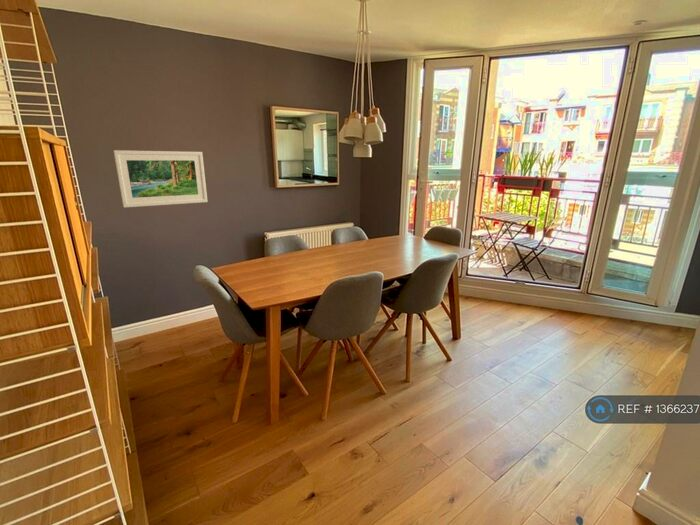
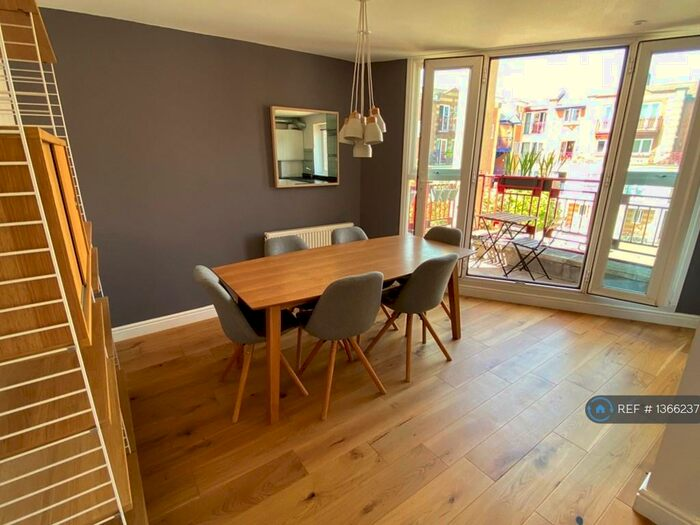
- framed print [113,149,209,209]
